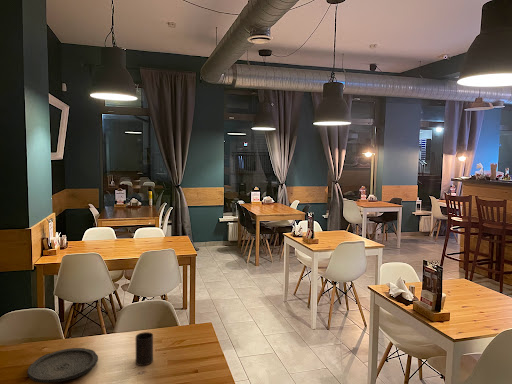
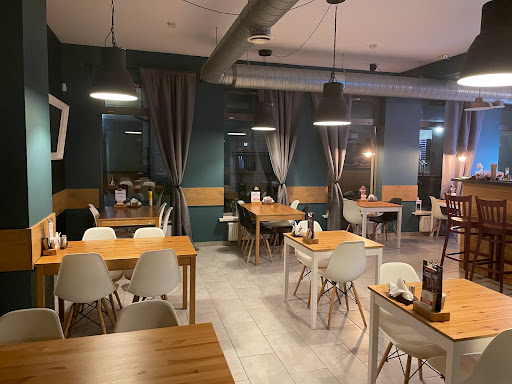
- cup [135,331,154,366]
- plate [26,347,99,384]
